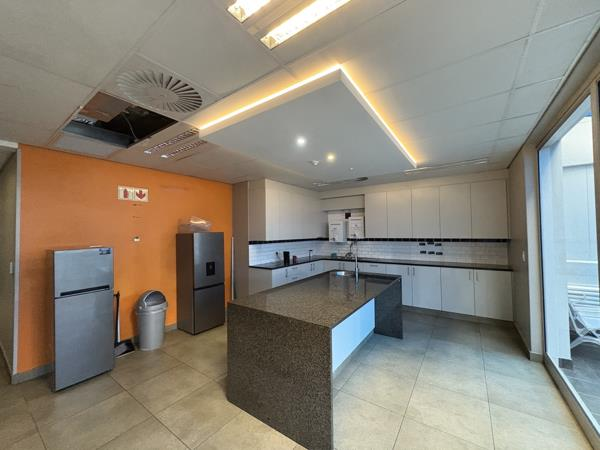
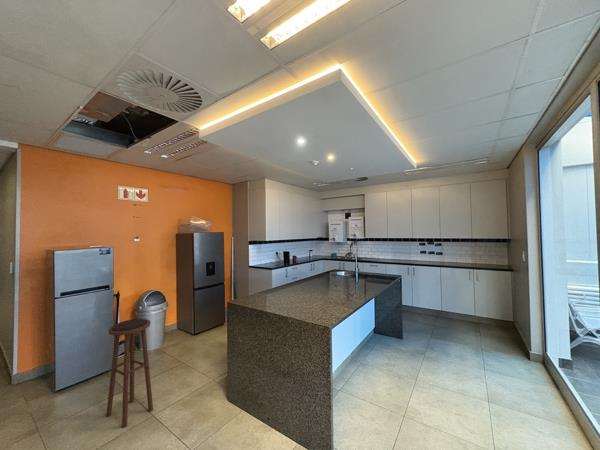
+ stool [105,318,154,429]
